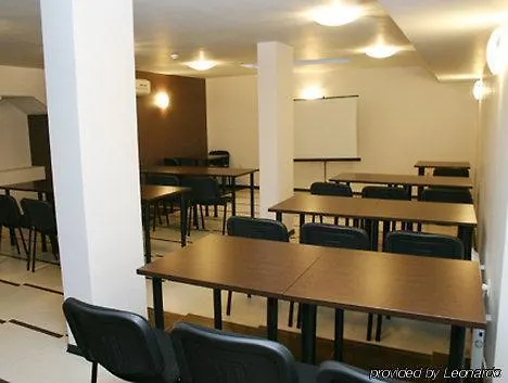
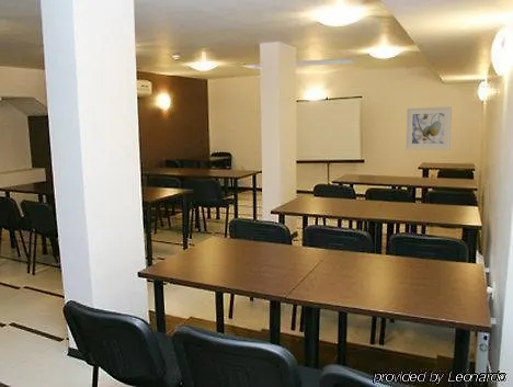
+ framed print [404,105,453,150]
